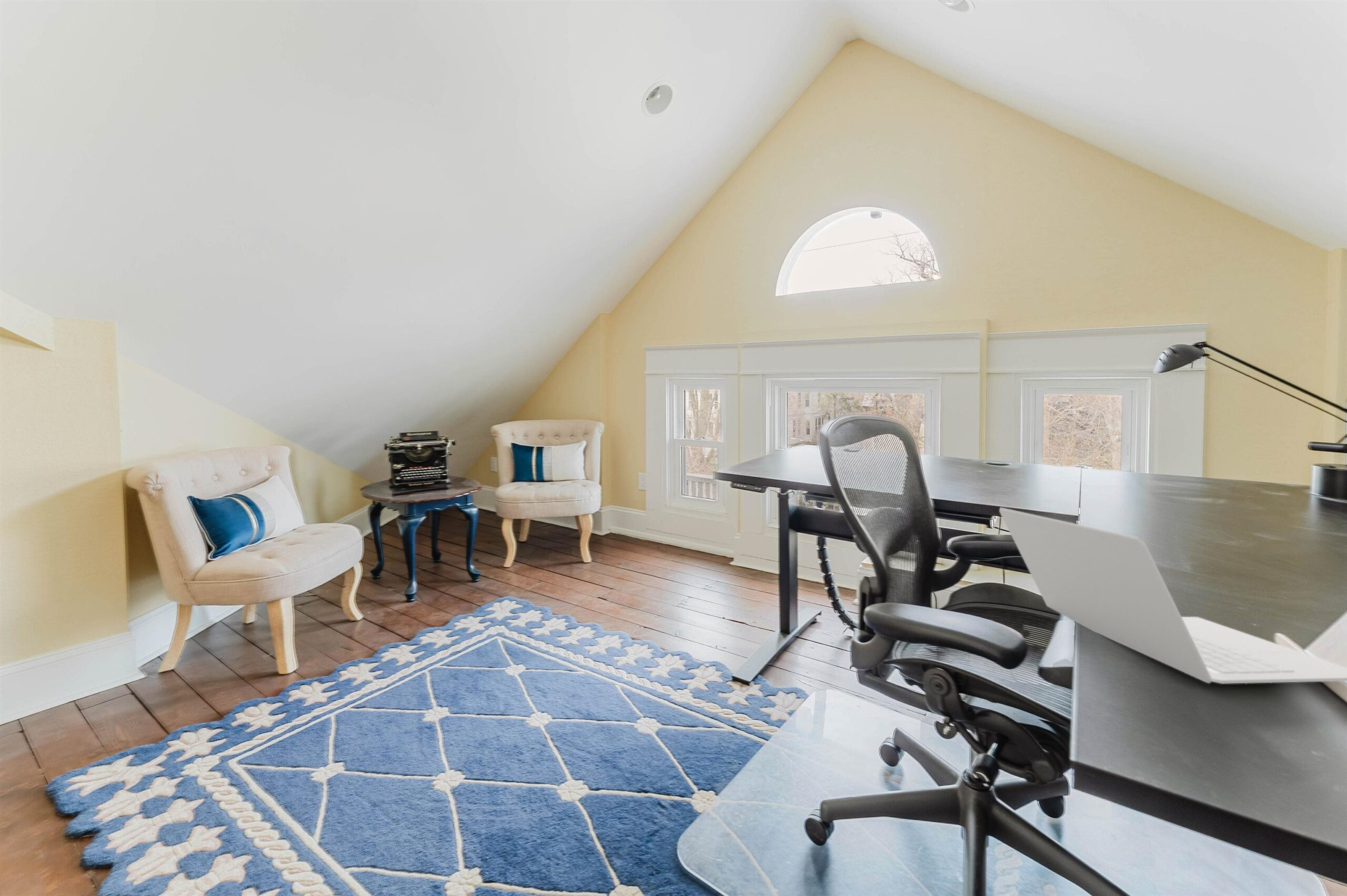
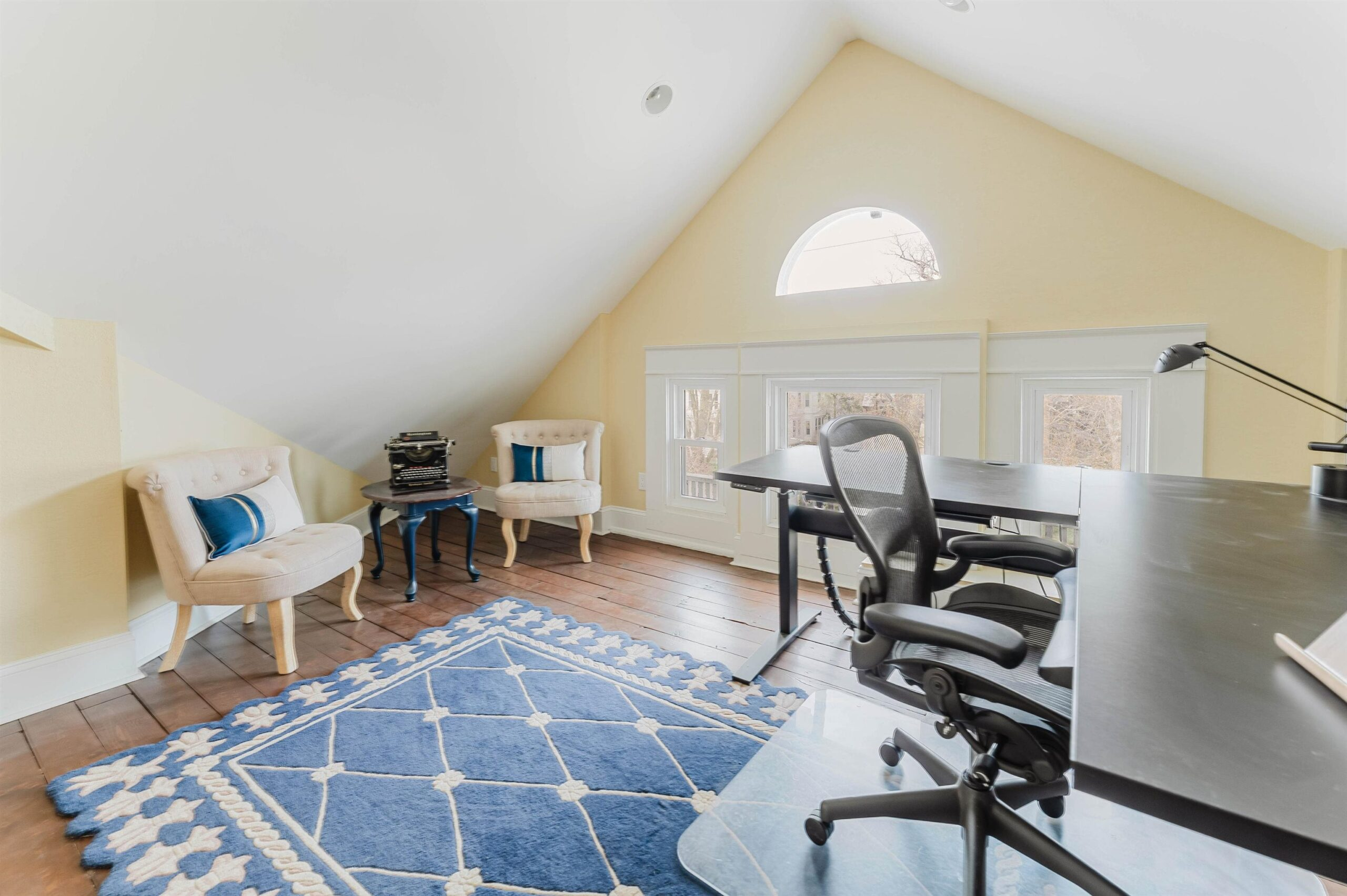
- laptop [999,506,1347,684]
